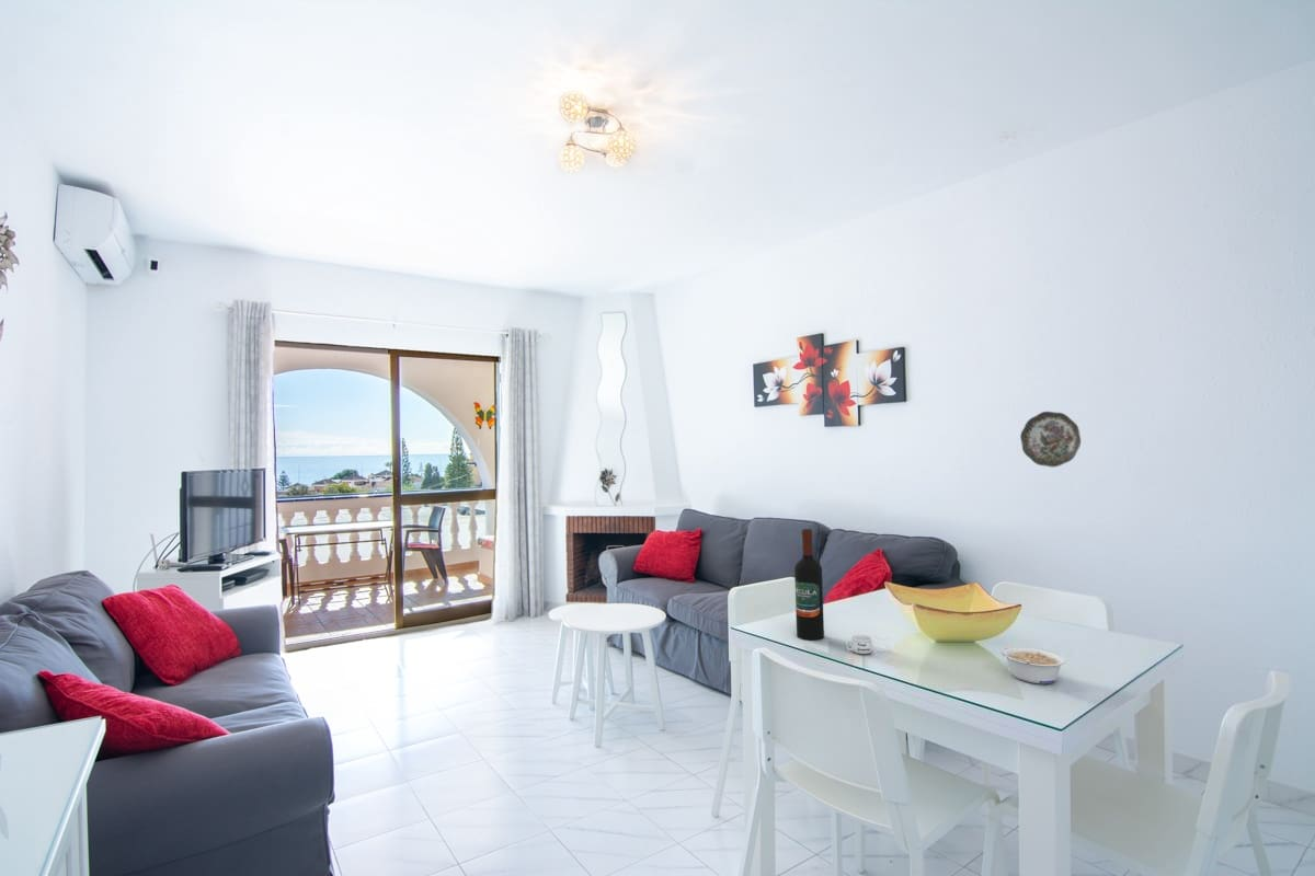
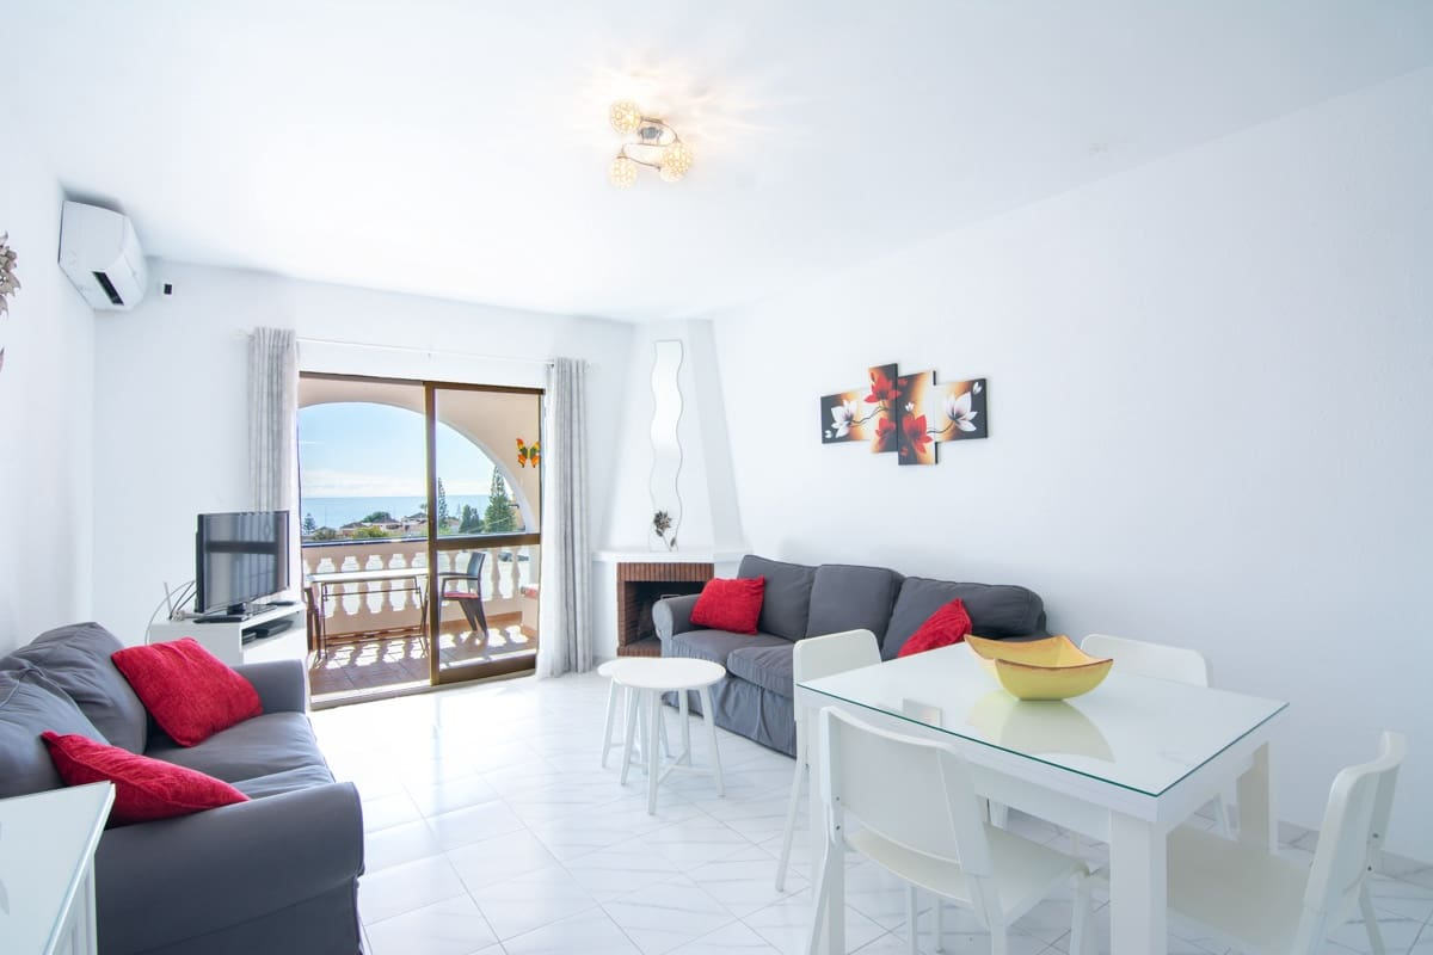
- decorative plate [1019,411,1082,468]
- mug [845,634,894,655]
- legume [1000,645,1067,685]
- wine bottle [793,528,825,641]
